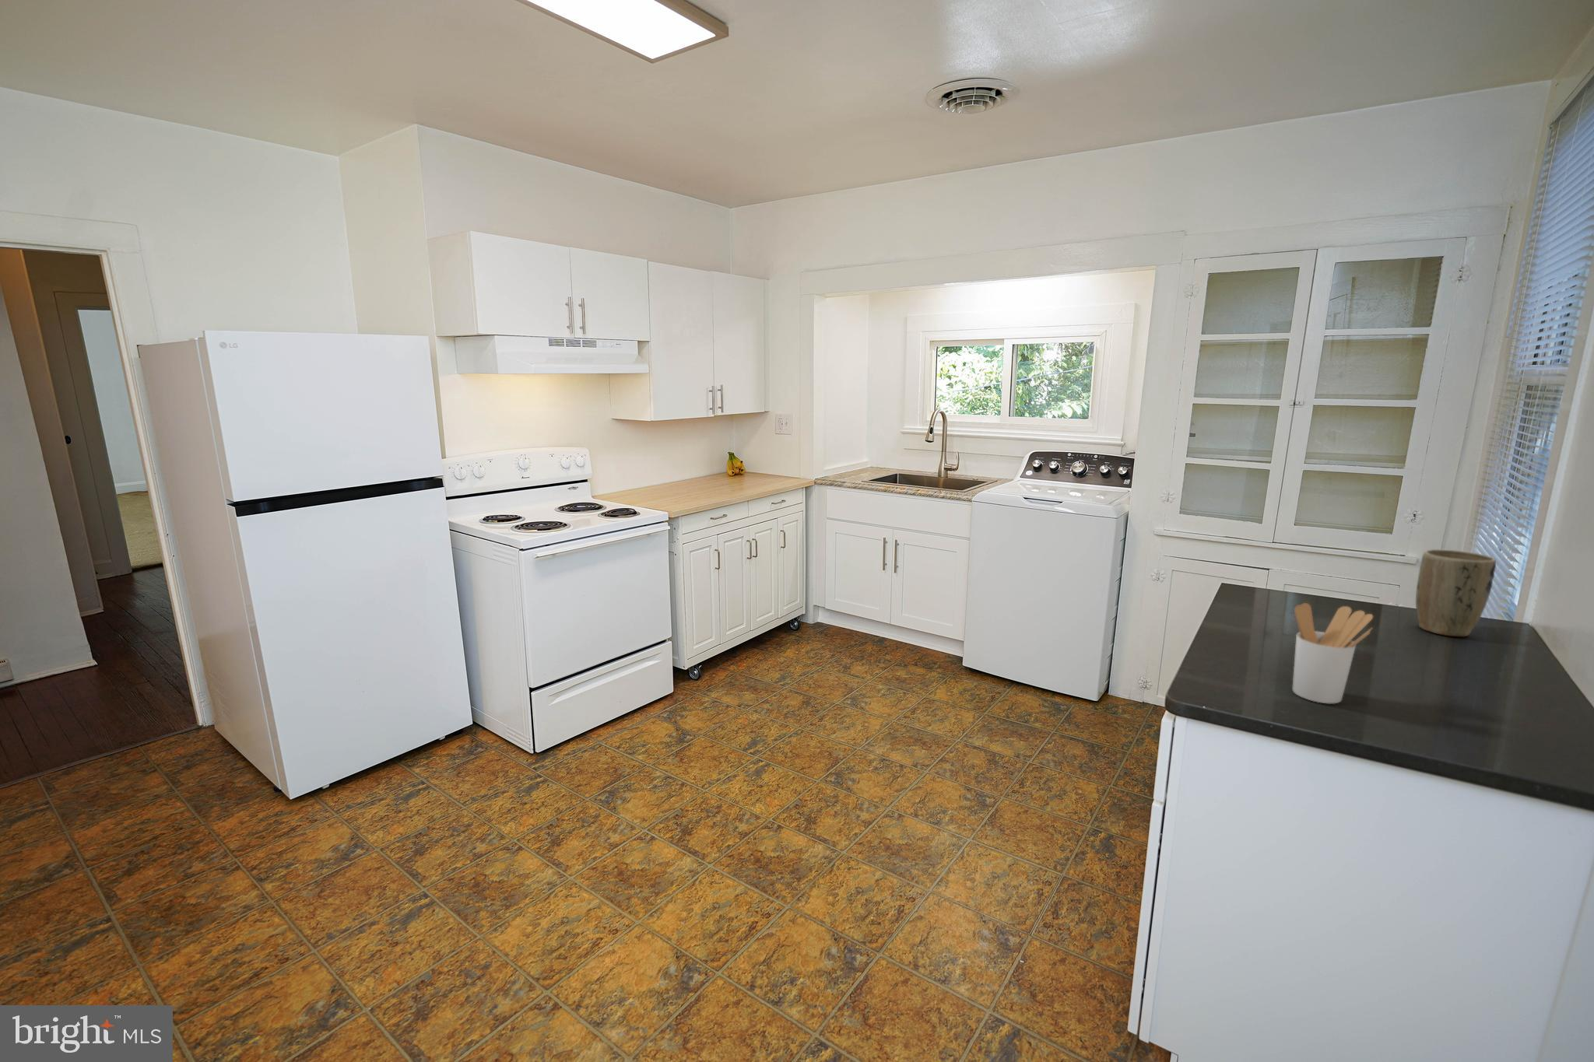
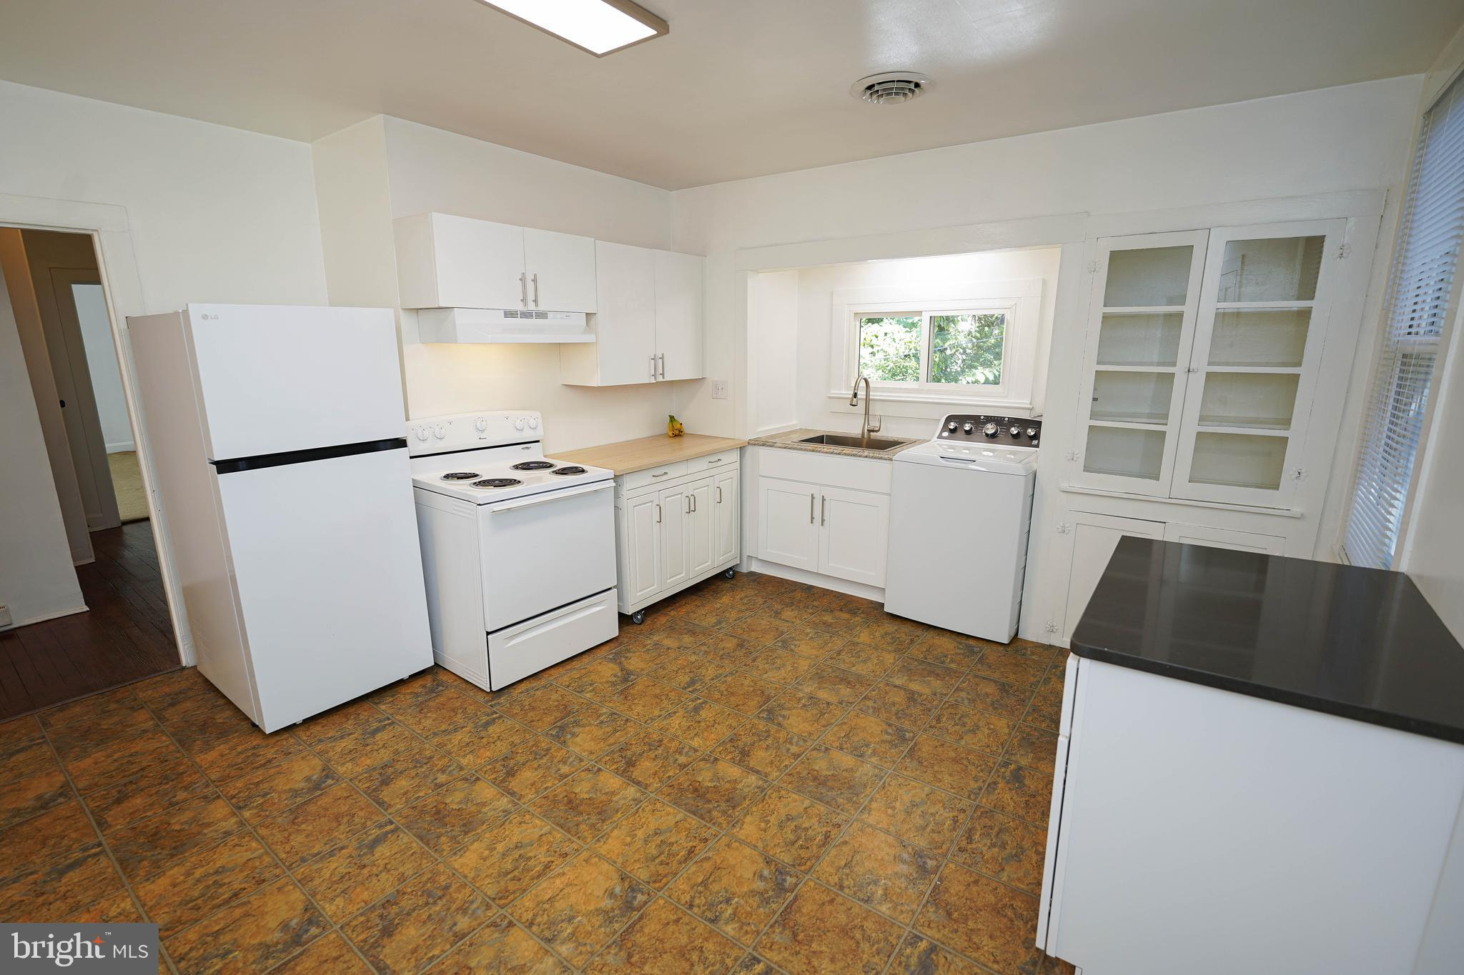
- utensil holder [1292,602,1374,704]
- plant pot [1415,549,1497,638]
